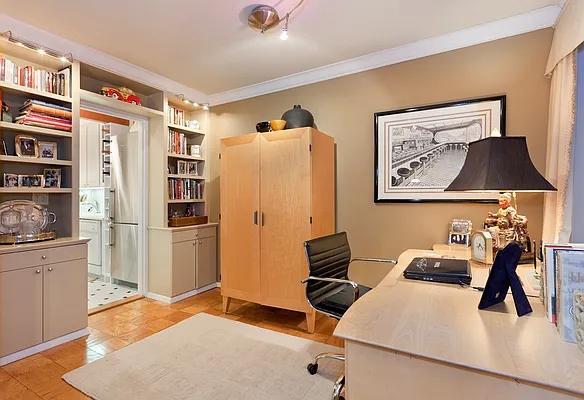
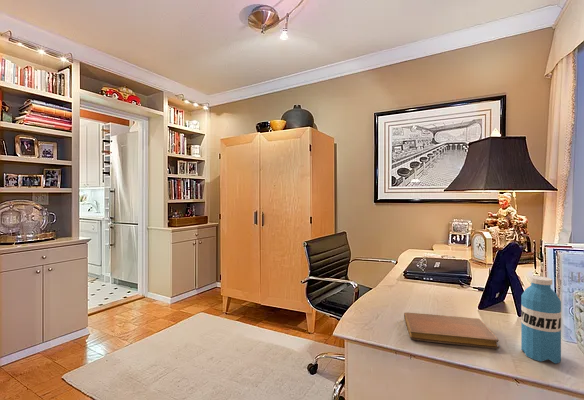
+ notebook [403,312,500,350]
+ water bottle [520,275,562,365]
